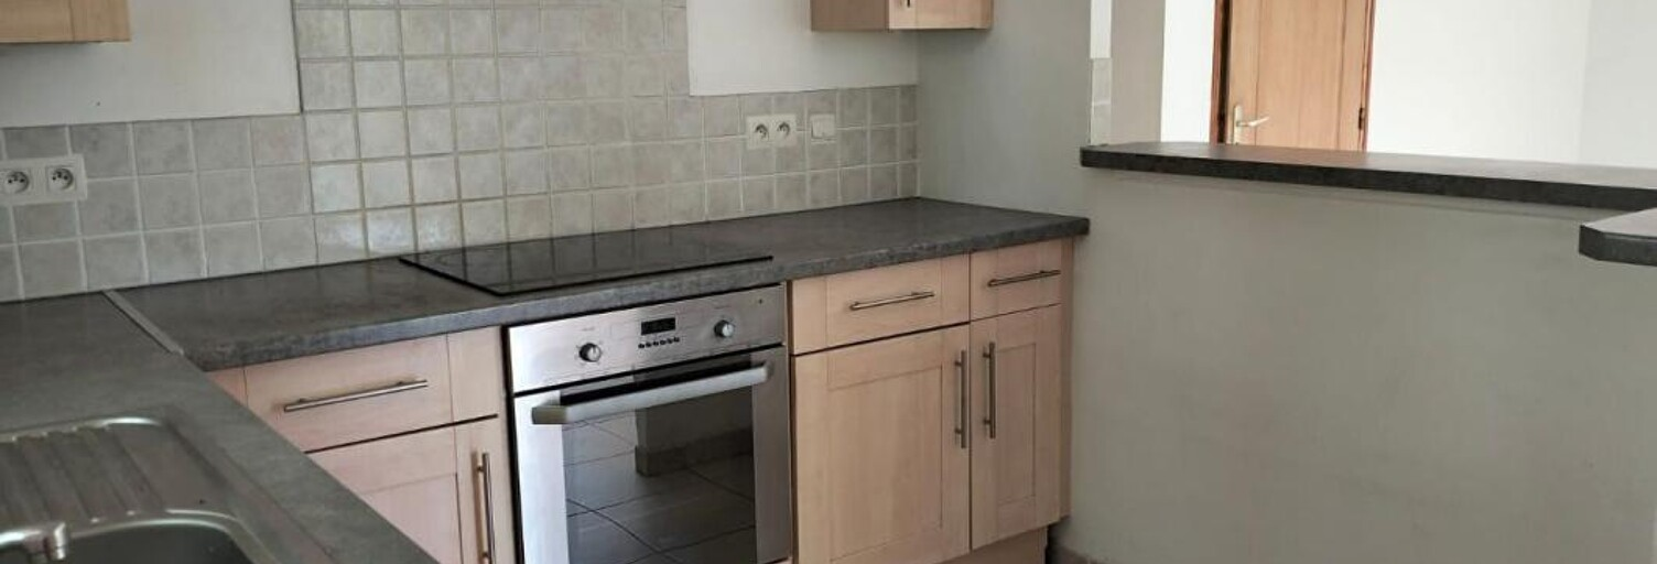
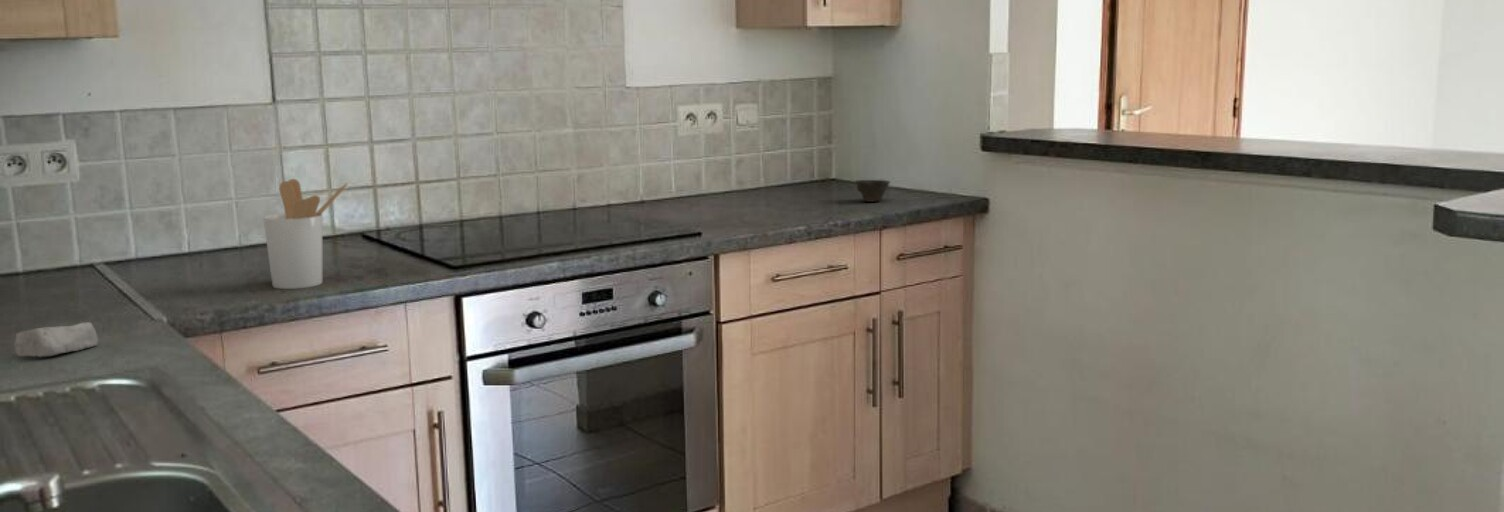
+ soap bar [13,321,99,358]
+ cup [854,179,891,203]
+ utensil holder [262,178,349,290]
